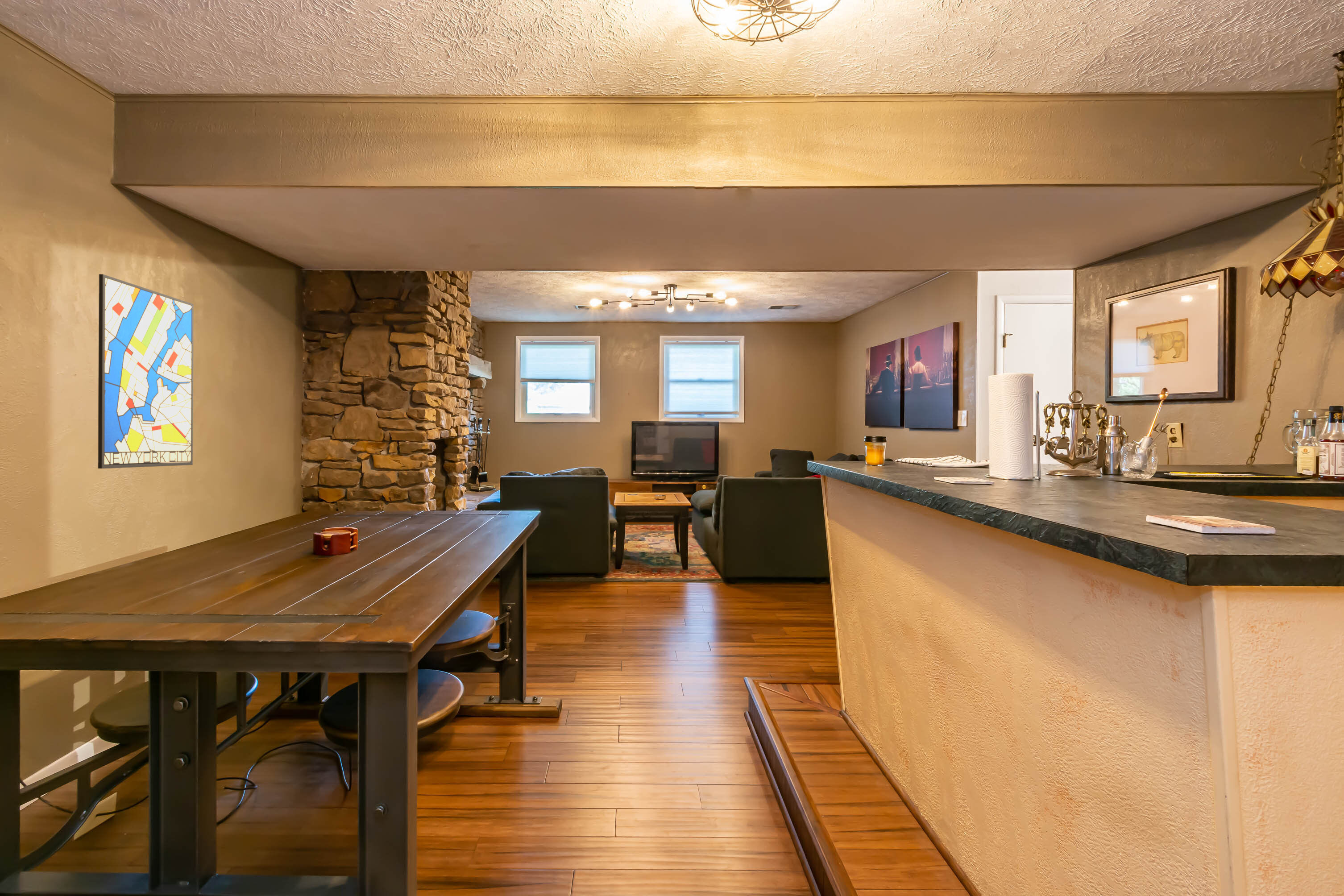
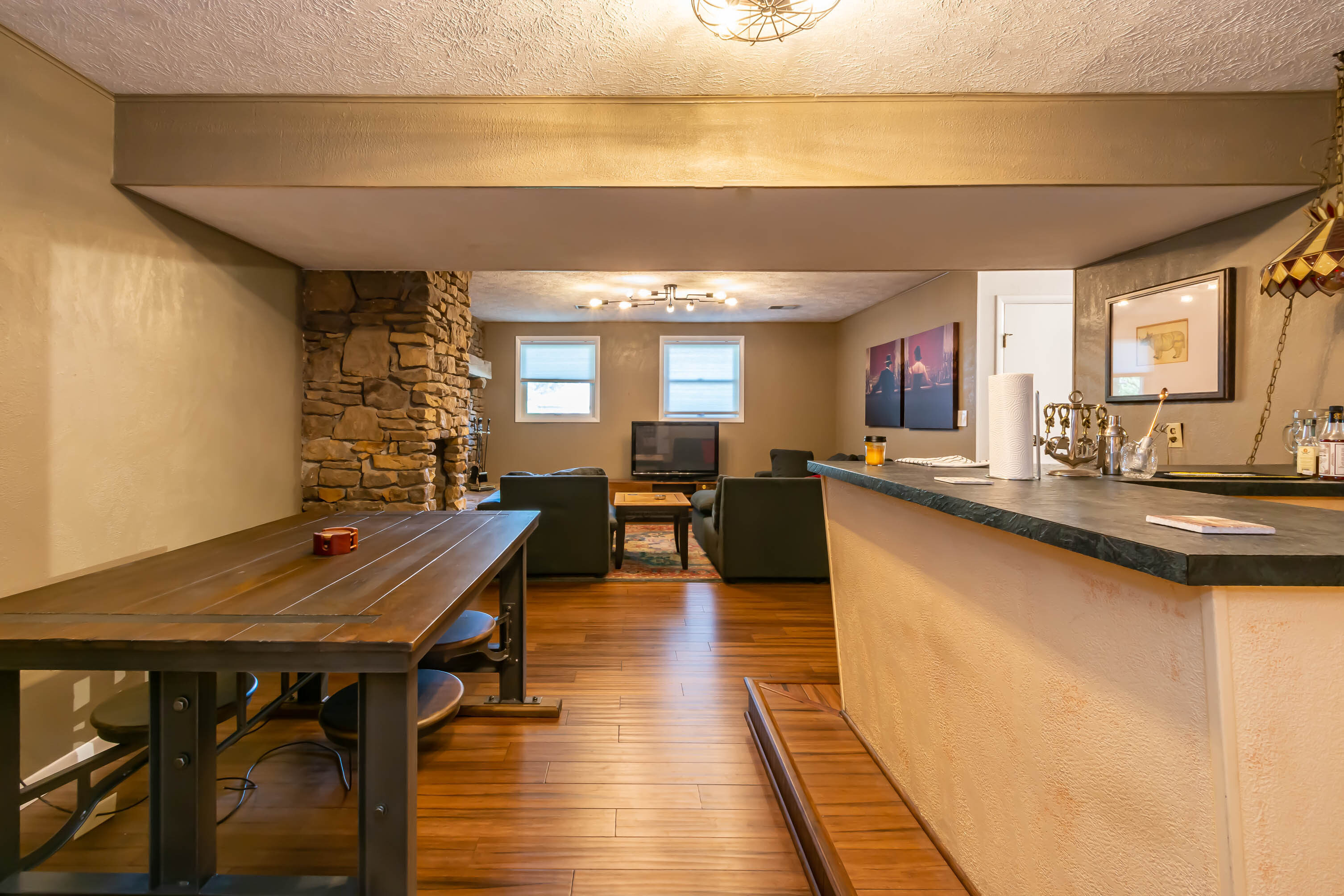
- wall art [97,274,194,469]
